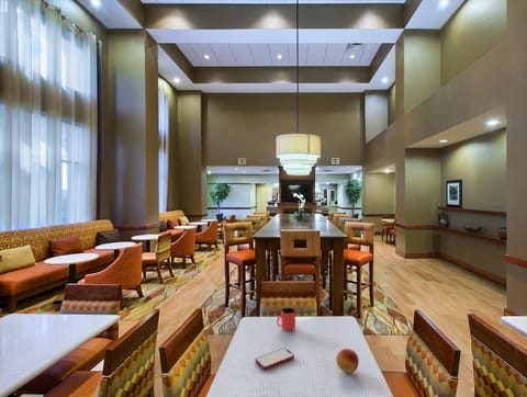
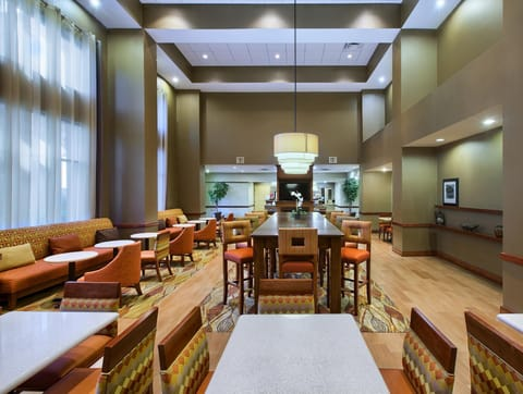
- cup [276,307,296,331]
- smartphone [255,347,295,371]
- fruit [335,348,360,373]
